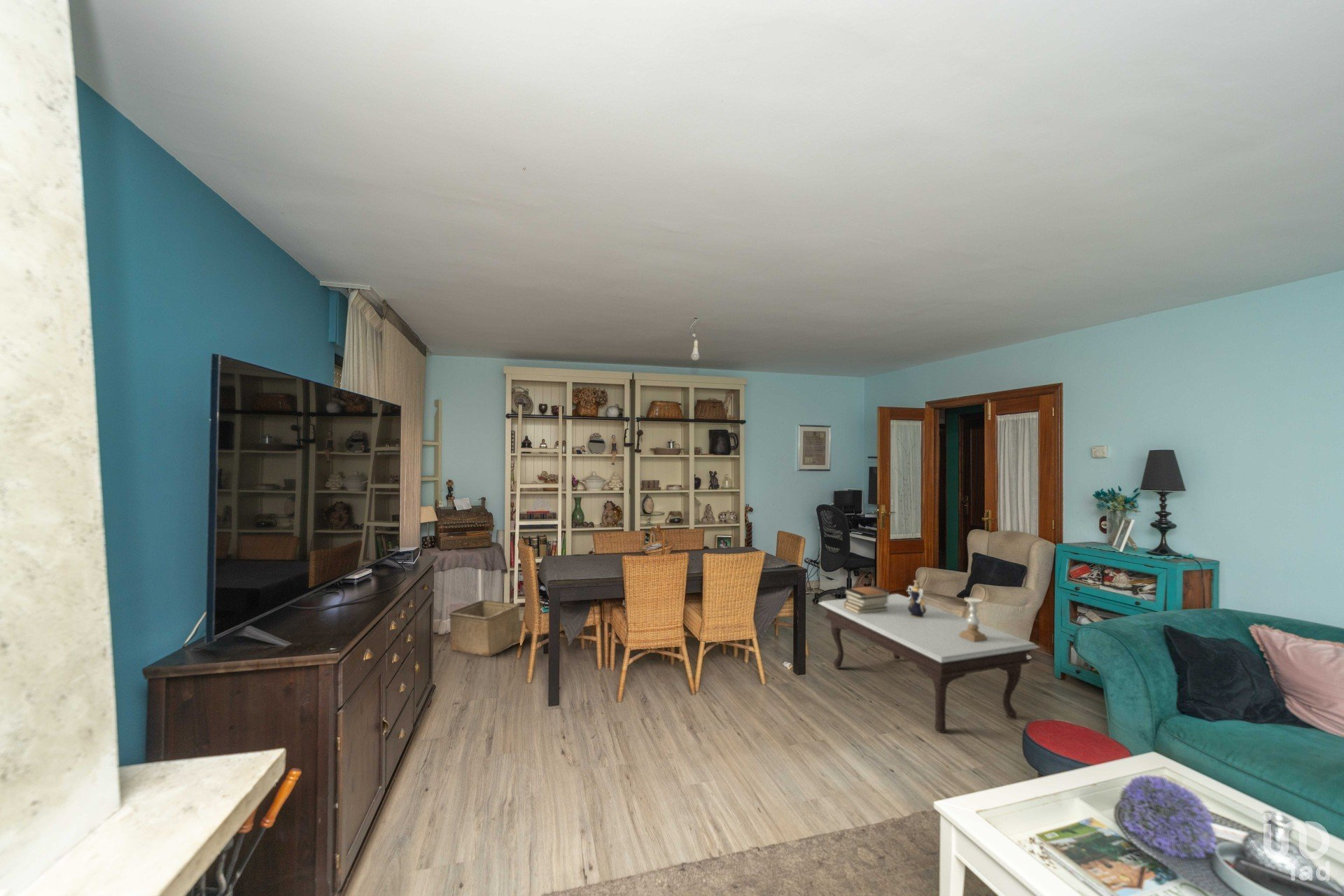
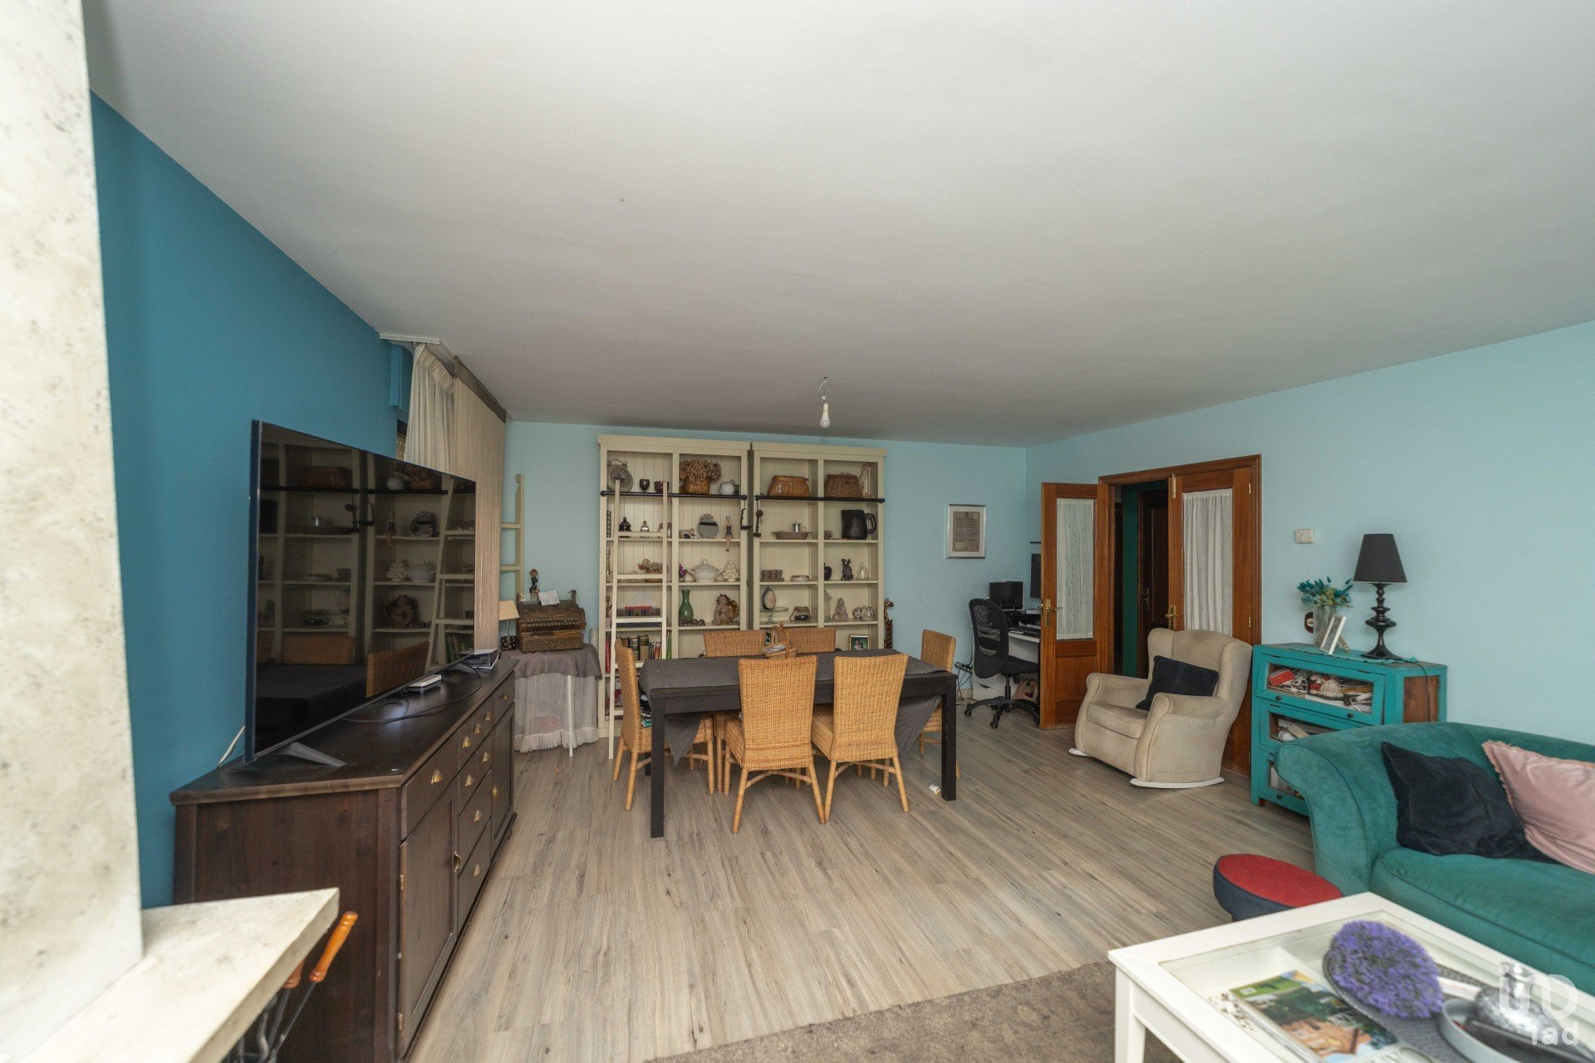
- decorative vase [906,579,927,617]
- storage bin [448,600,521,657]
- candle holder [960,596,987,642]
- book stack [844,585,892,614]
- coffee table [818,593,1040,734]
